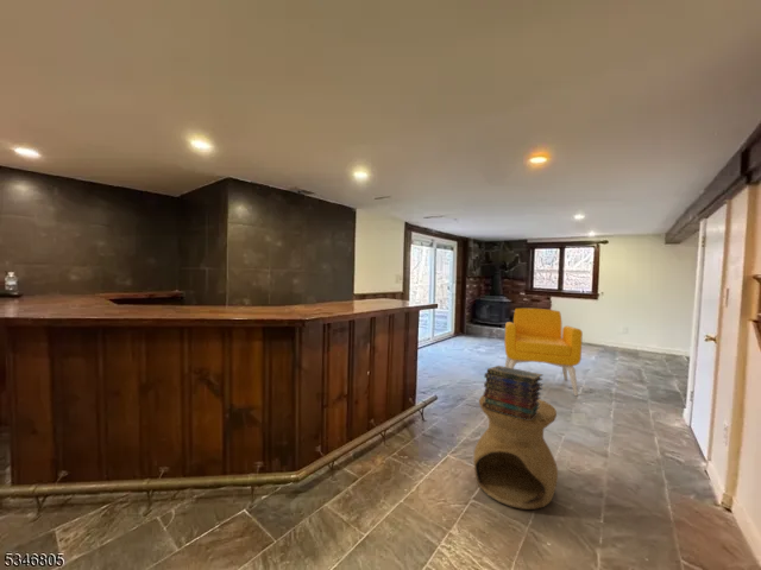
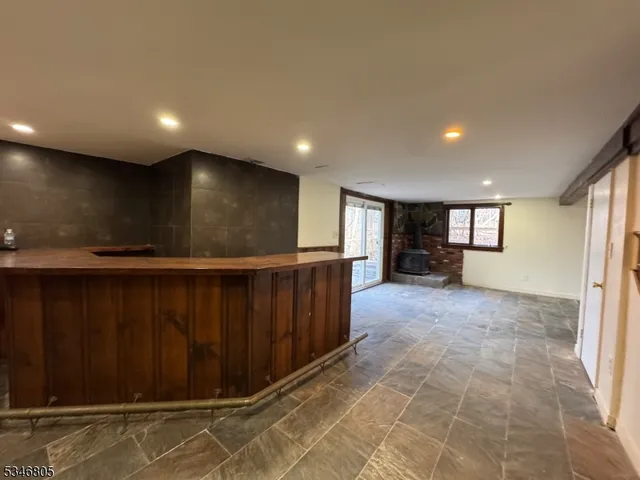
- side table [472,394,559,511]
- armchair [503,308,584,397]
- book stack [482,365,545,419]
